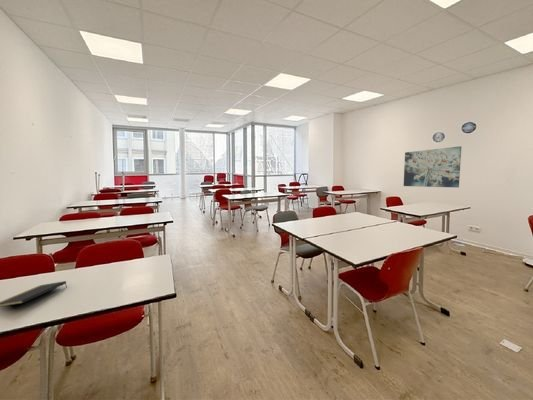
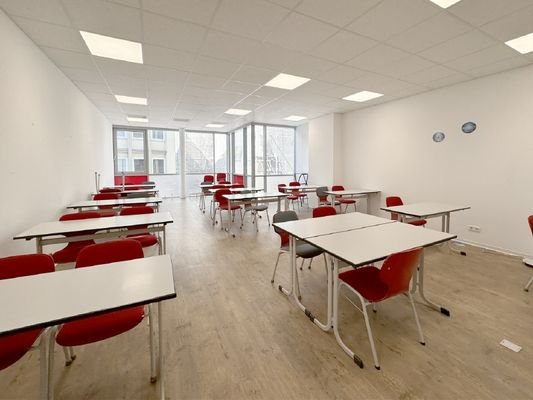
- wall art [403,145,462,189]
- notepad [0,280,68,308]
